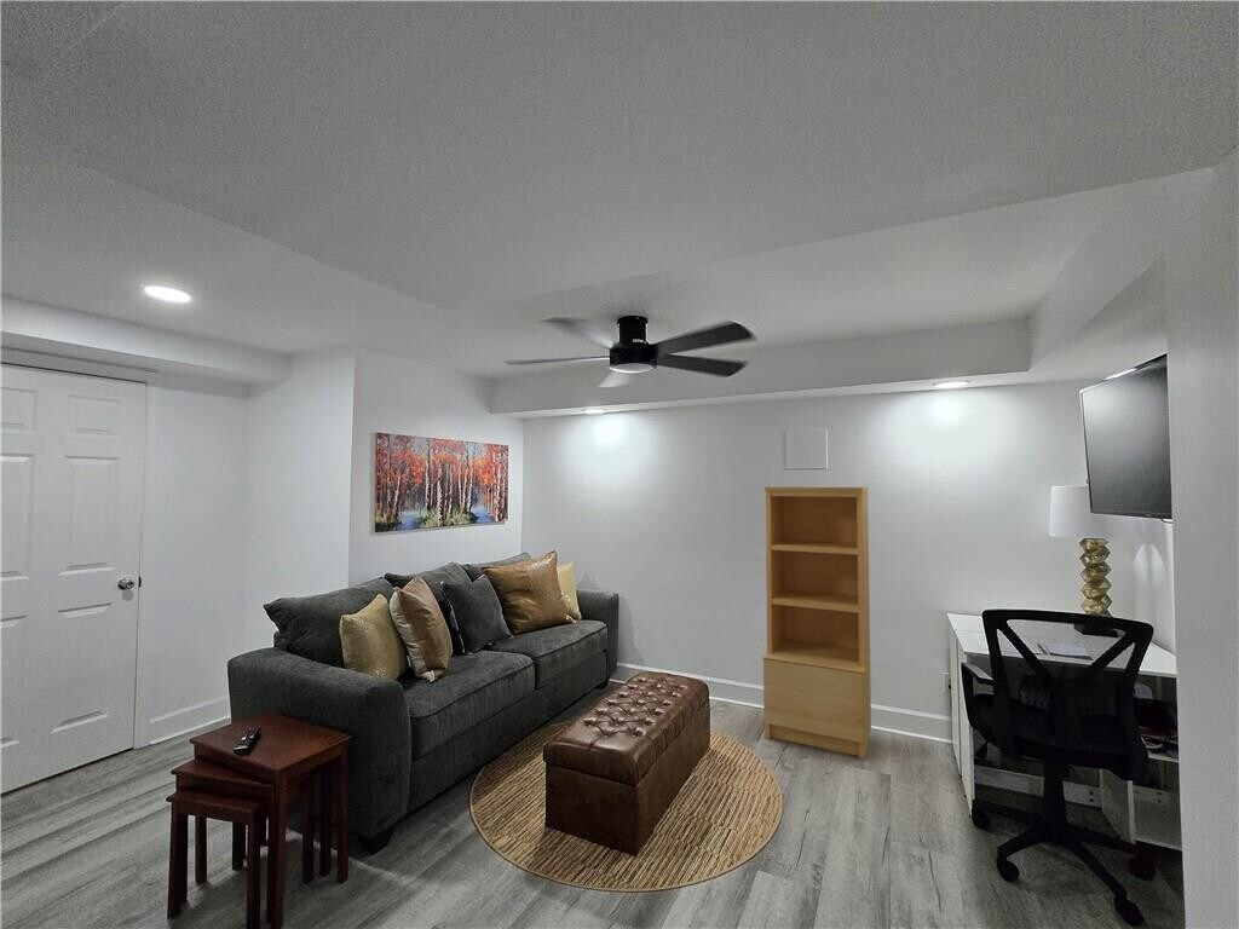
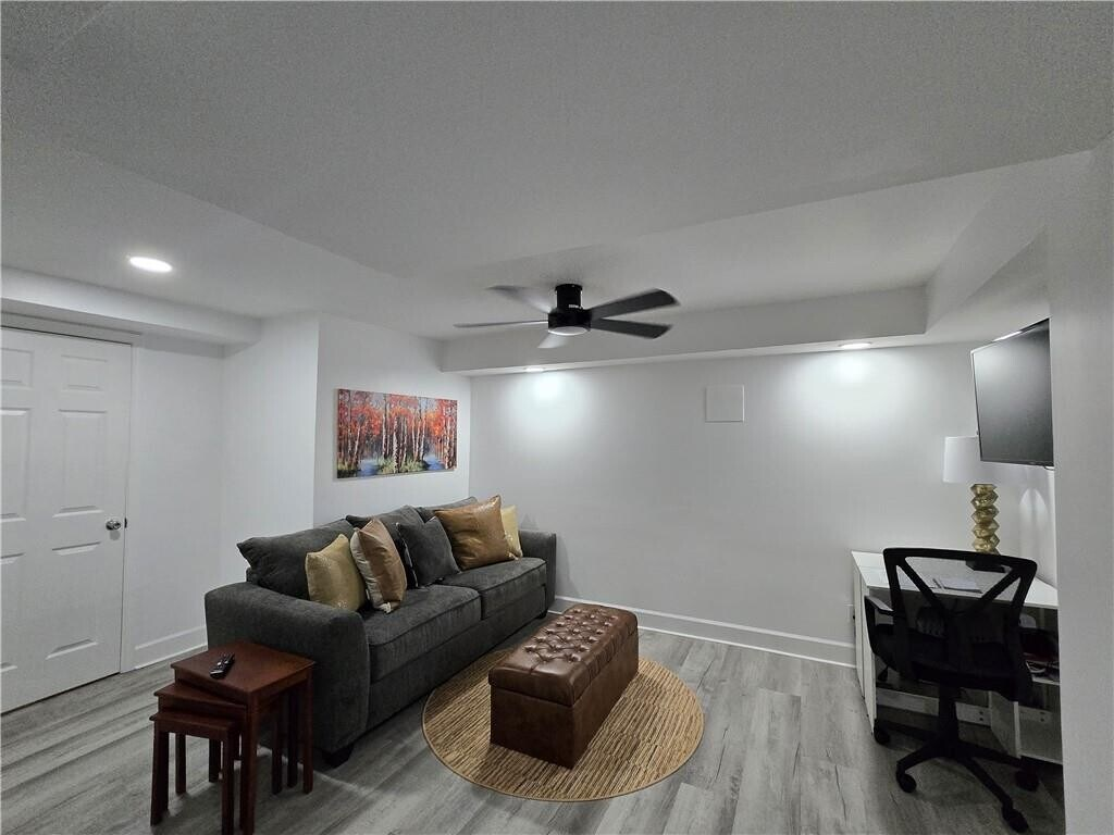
- bookcase [762,485,872,760]
